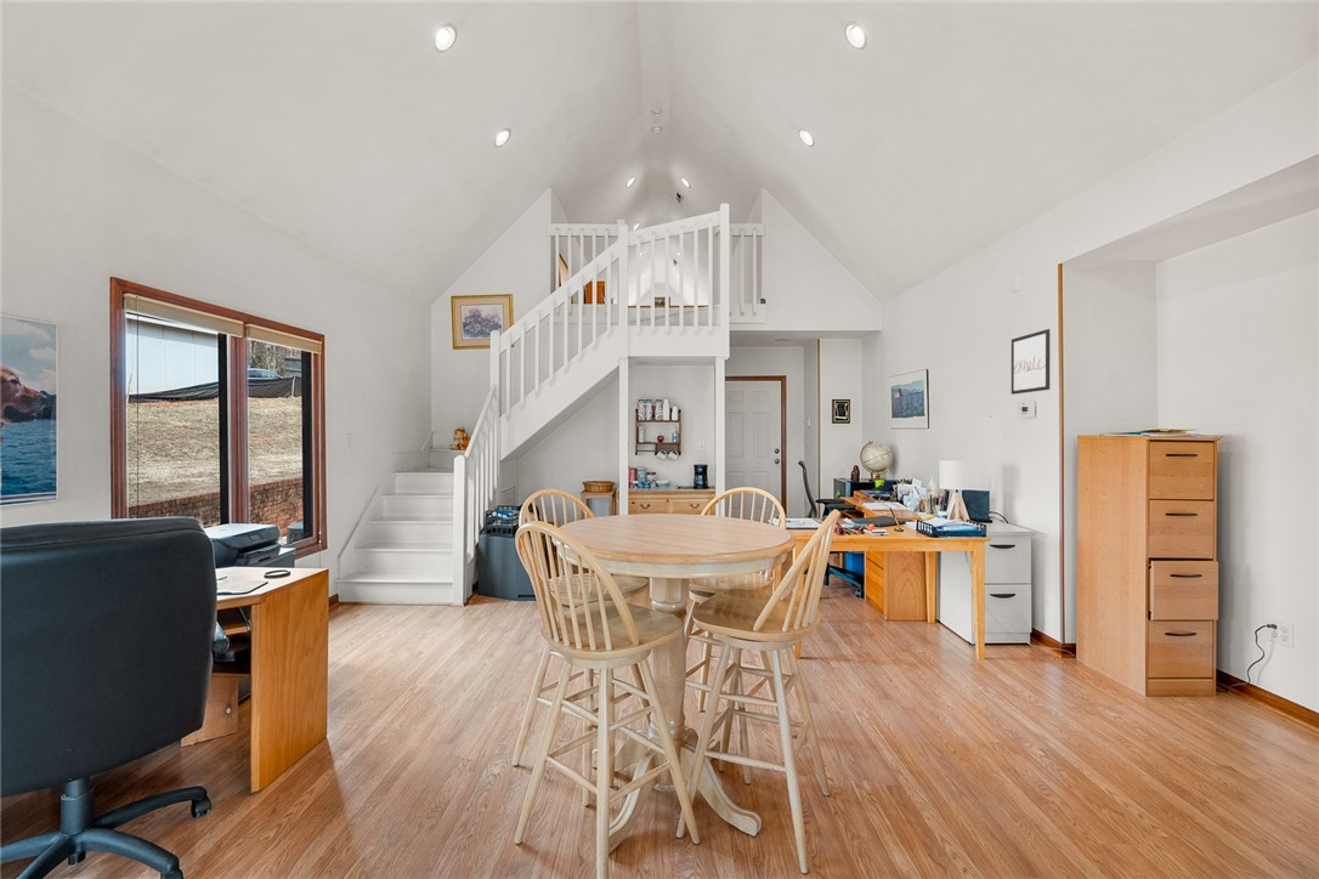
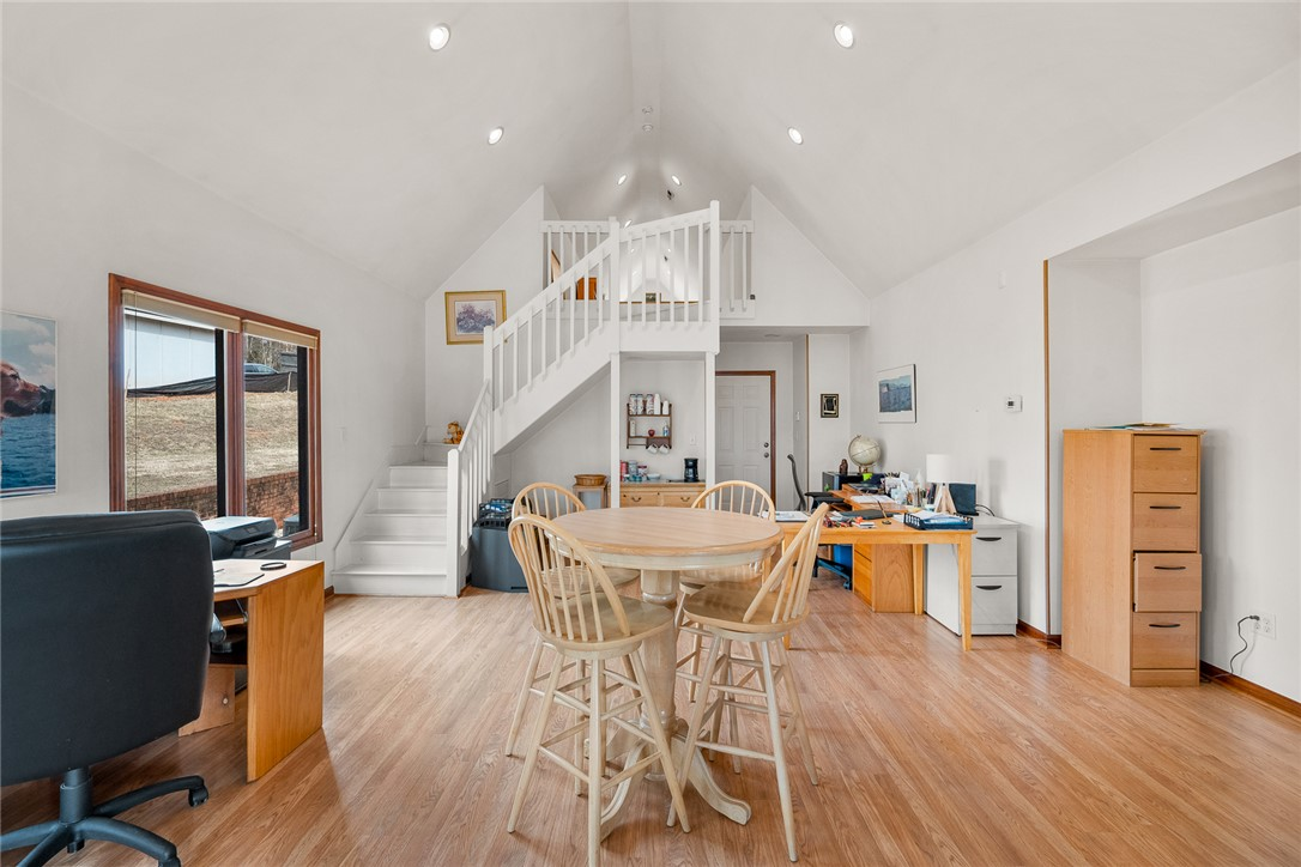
- wall art [1011,328,1051,396]
